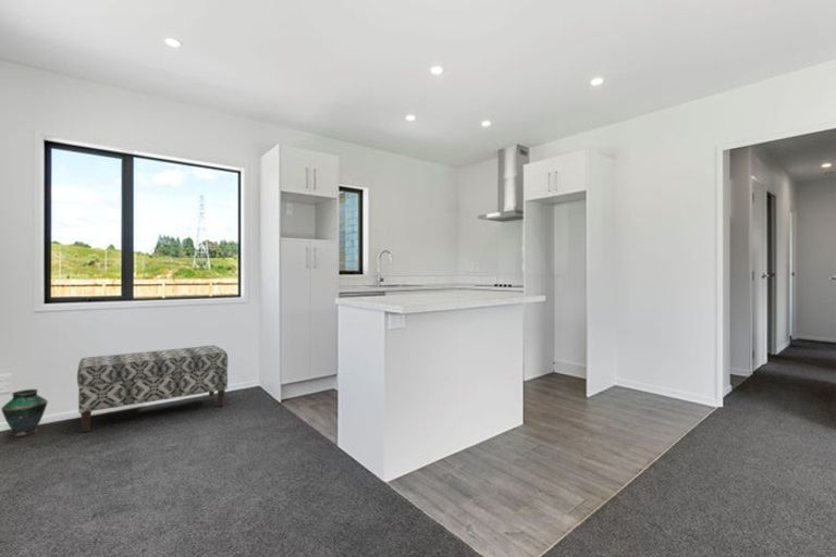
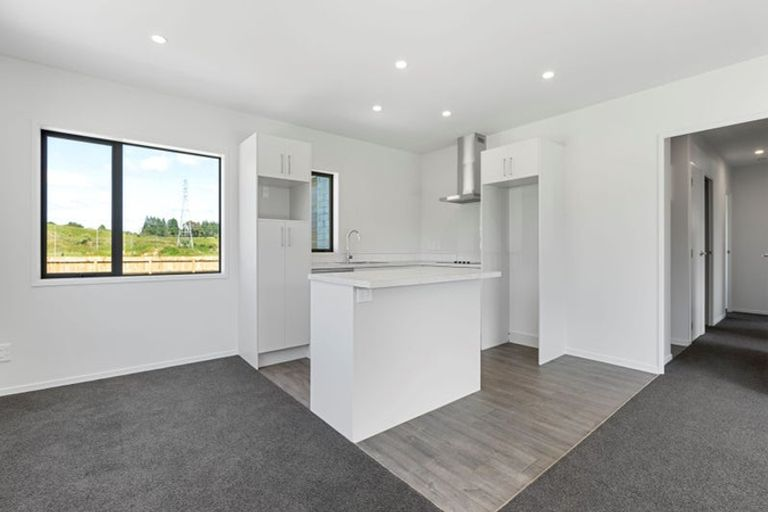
- vase [0,388,49,437]
- bench [76,344,229,433]
